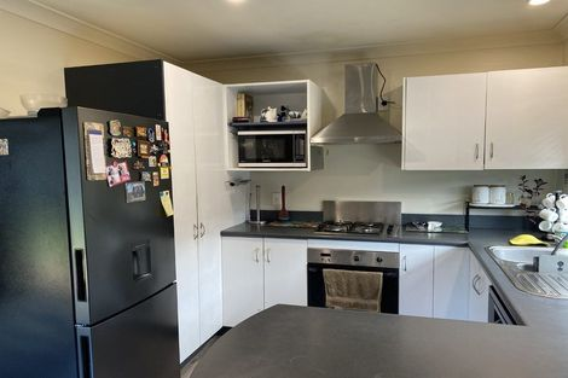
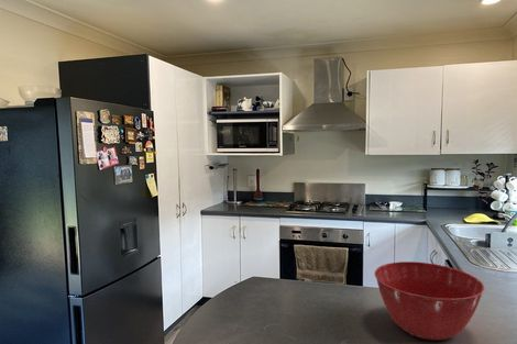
+ mixing bowl [374,260,485,342]
